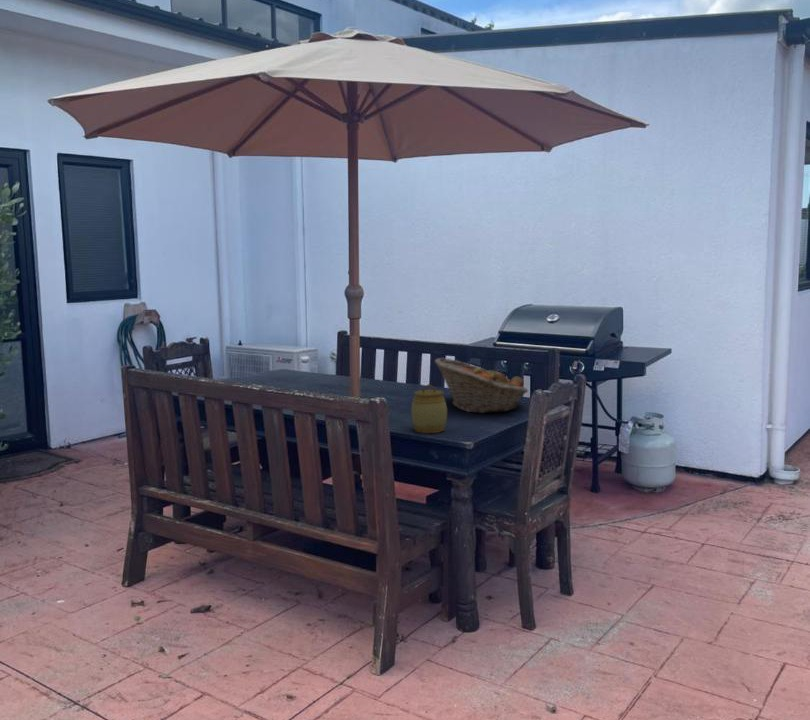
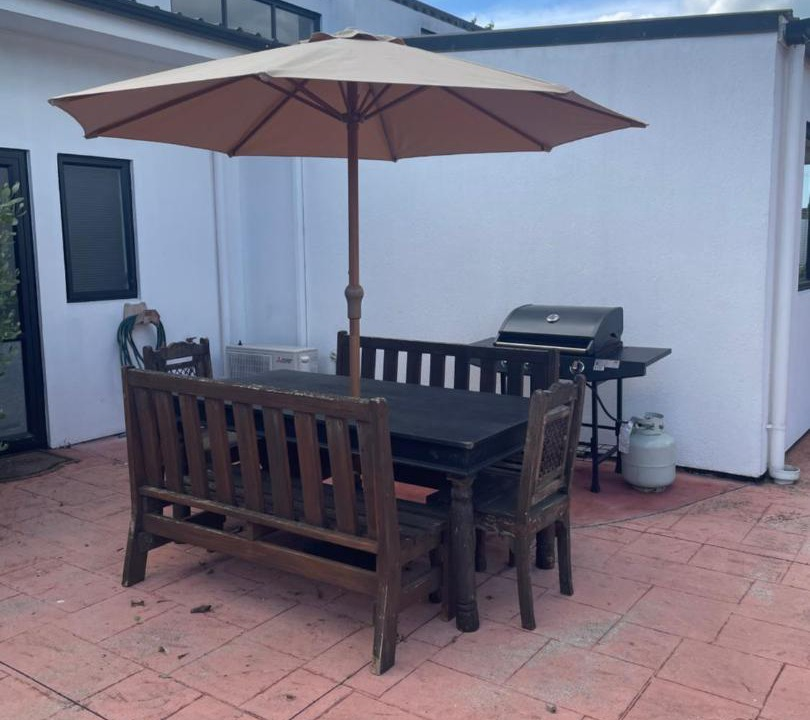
- fruit basket [433,357,529,414]
- jar [410,383,448,434]
